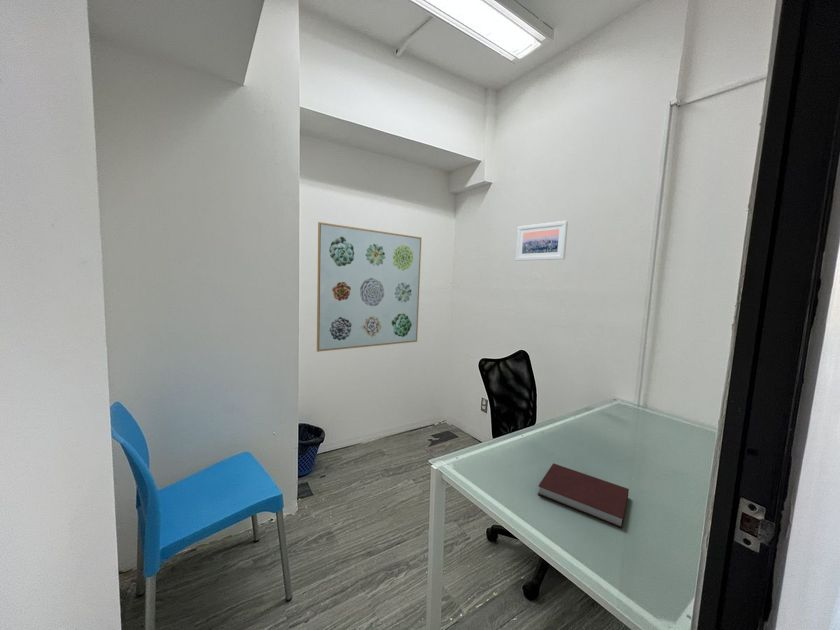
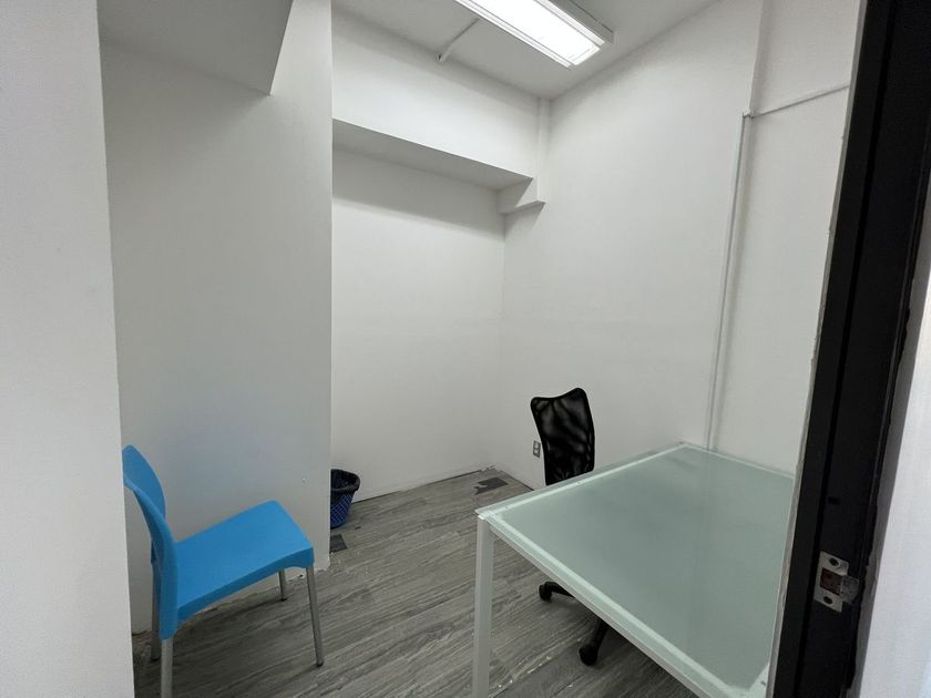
- notebook [537,462,630,529]
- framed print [515,220,569,262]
- wall art [316,221,422,353]
